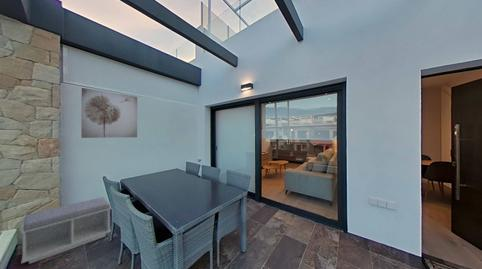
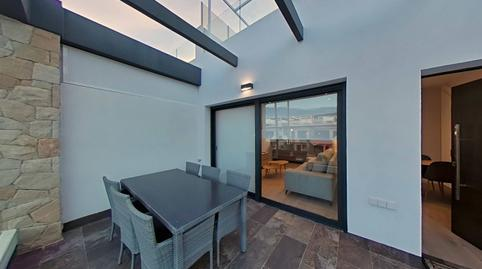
- bench [20,196,112,265]
- wall art [80,87,138,139]
